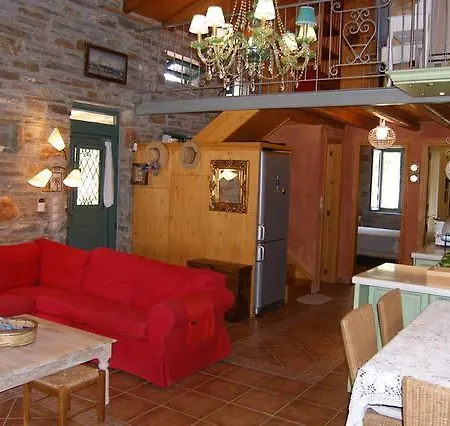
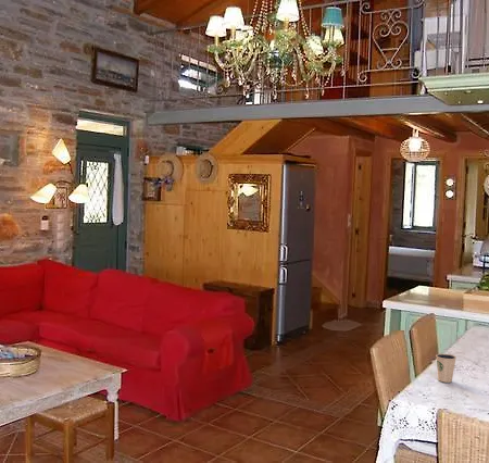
+ dixie cup [435,353,457,384]
